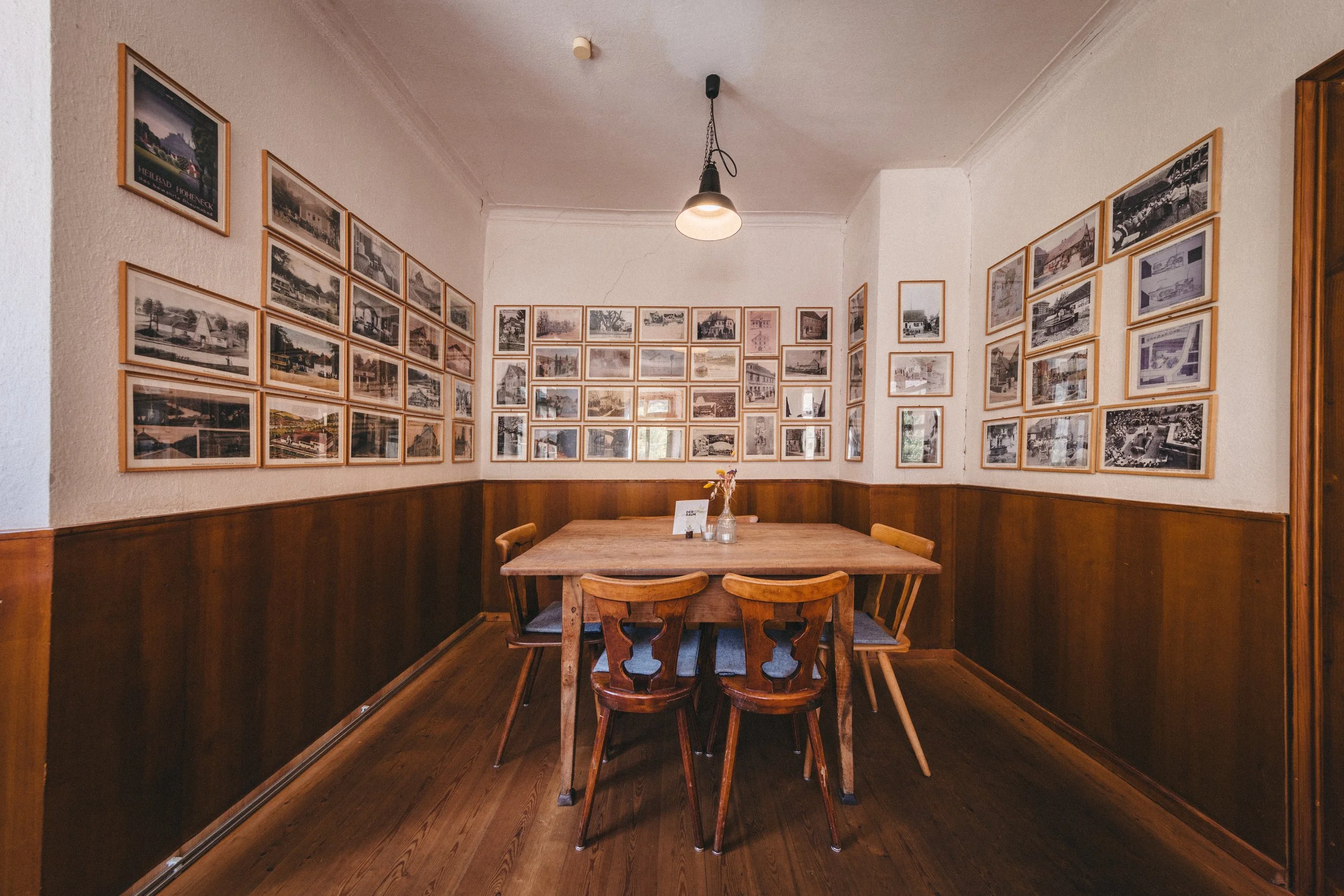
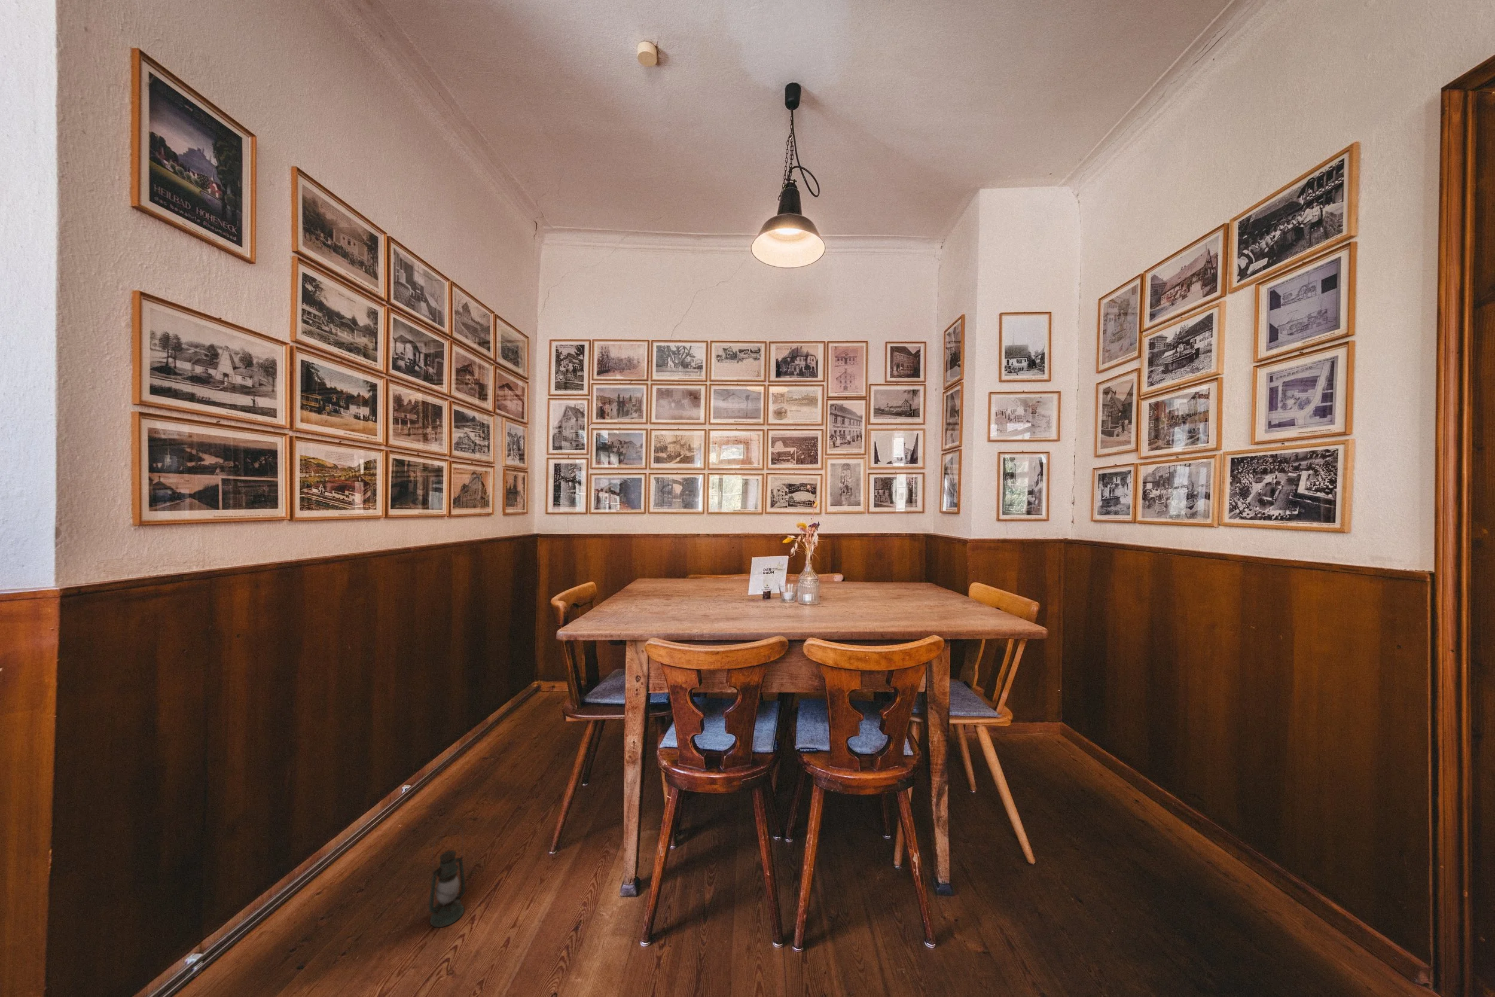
+ lantern [428,826,466,928]
